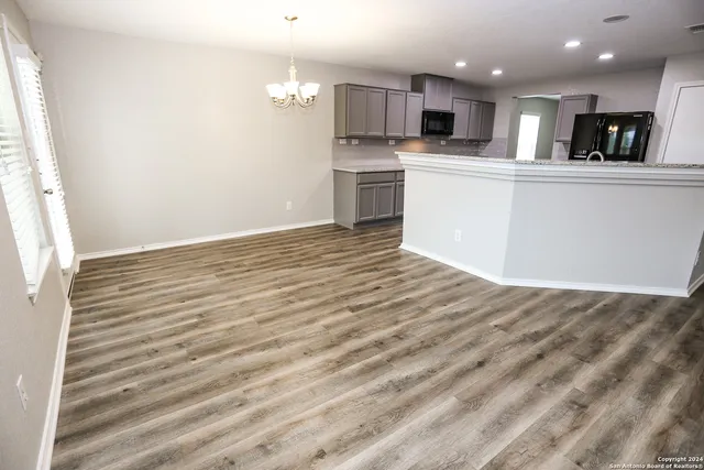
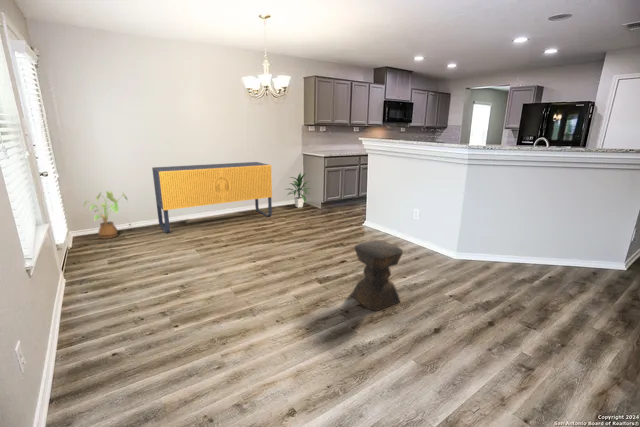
+ sideboard [151,161,273,234]
+ stool [350,239,404,312]
+ house plant [83,190,129,240]
+ indoor plant [284,171,312,209]
